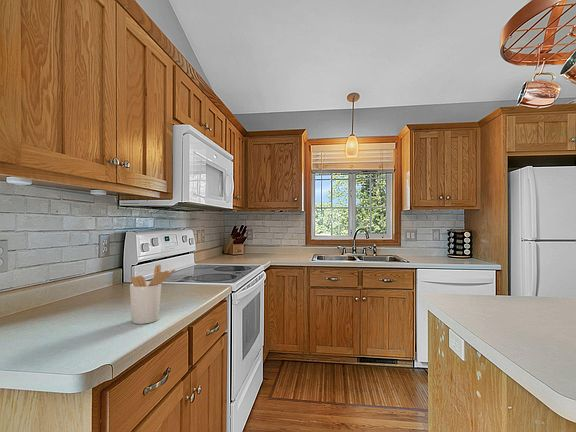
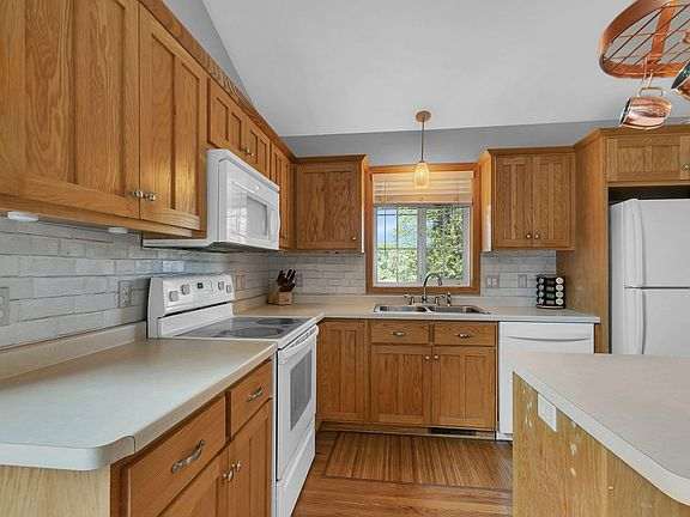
- utensil holder [129,263,176,325]
